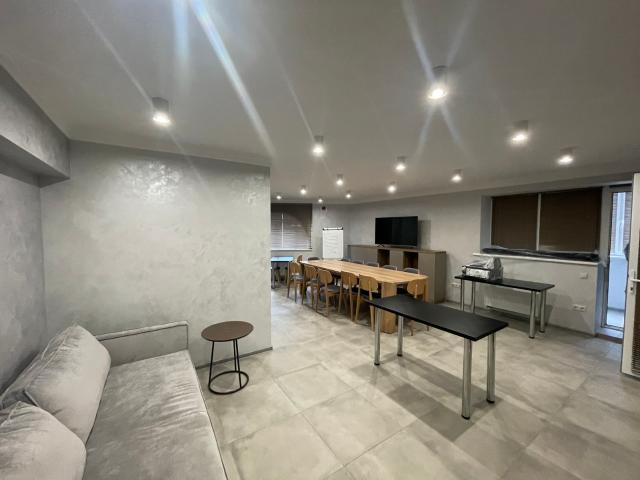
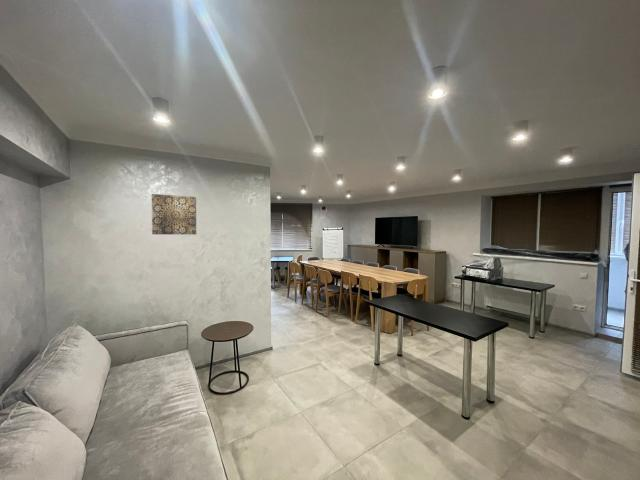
+ wall art [151,193,197,235]
